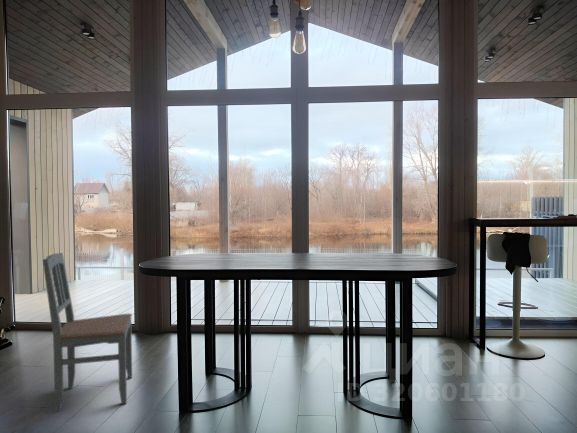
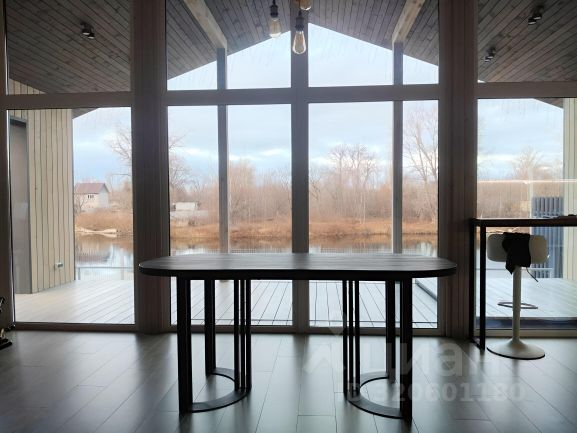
- dining chair [42,252,133,413]
